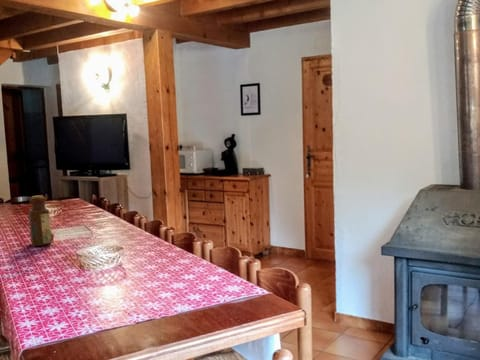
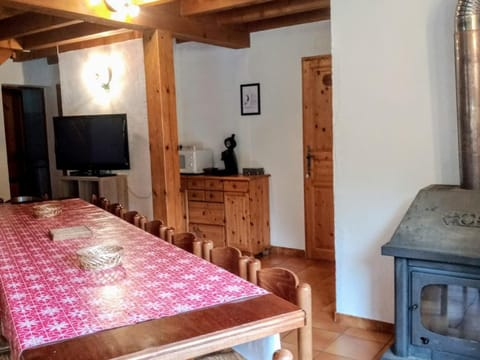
- bottle [28,194,53,247]
